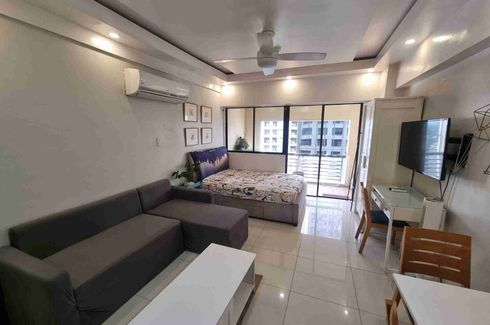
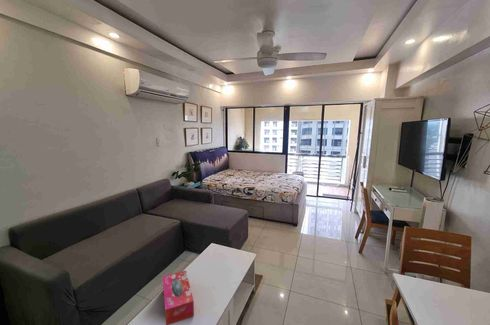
+ tissue box [162,270,195,325]
